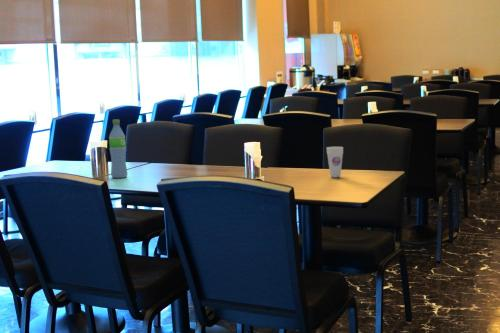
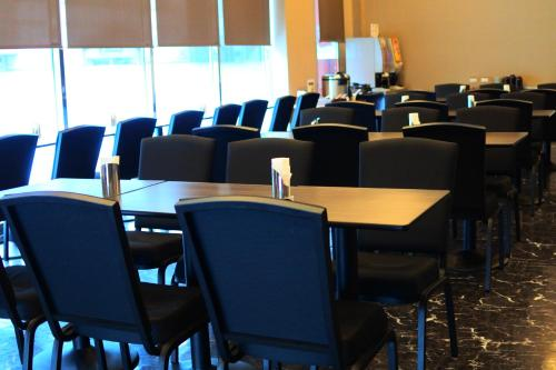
- water bottle [108,119,129,179]
- cup [326,146,344,179]
